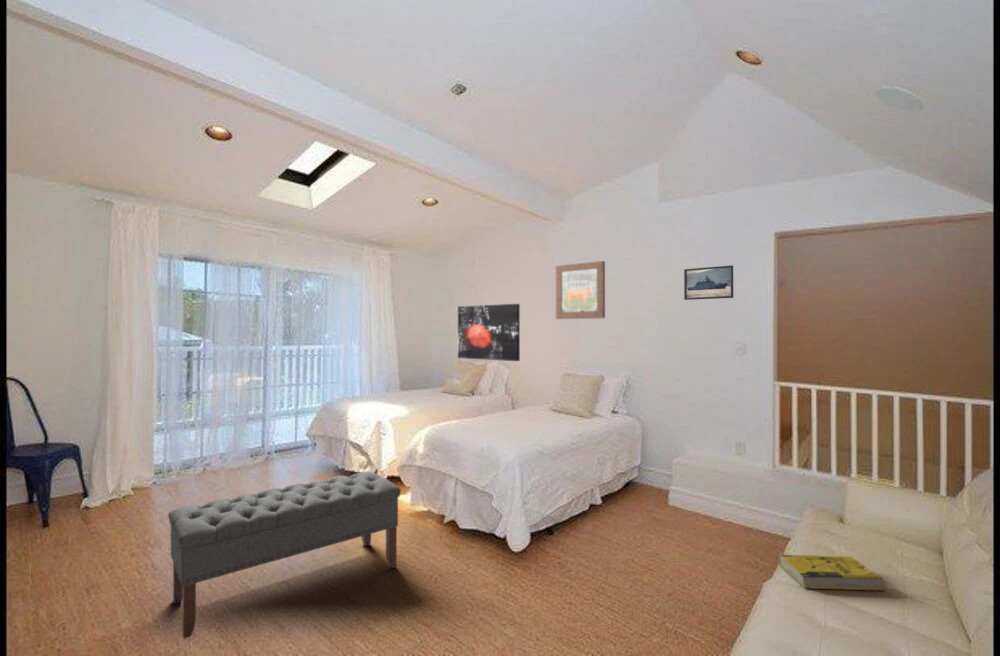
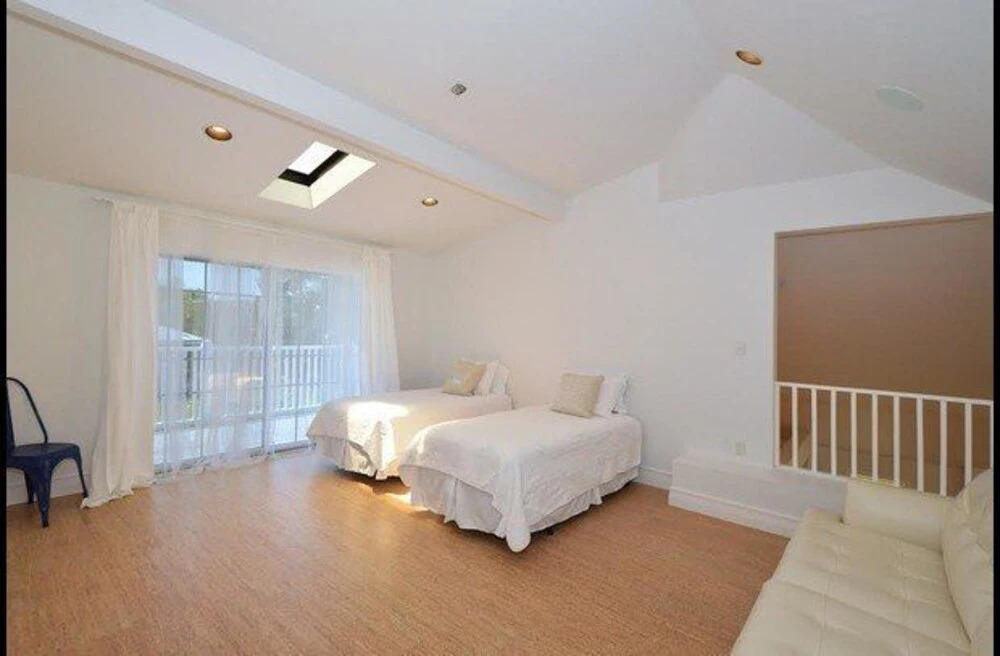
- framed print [683,264,734,301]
- wall art [555,260,606,320]
- book [778,554,885,591]
- wall art [457,303,521,362]
- bench [167,470,402,640]
